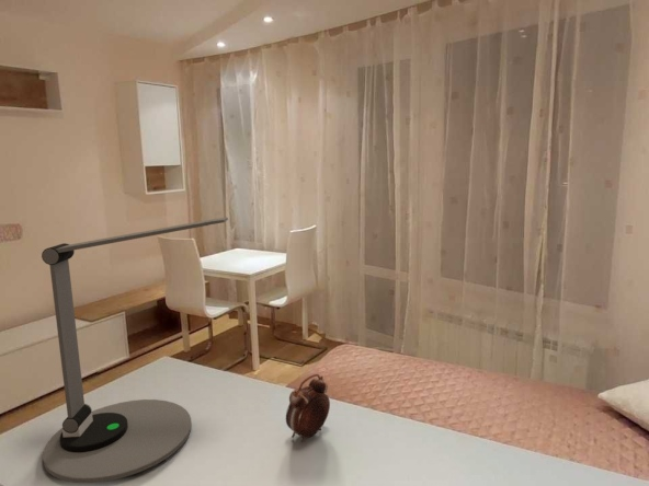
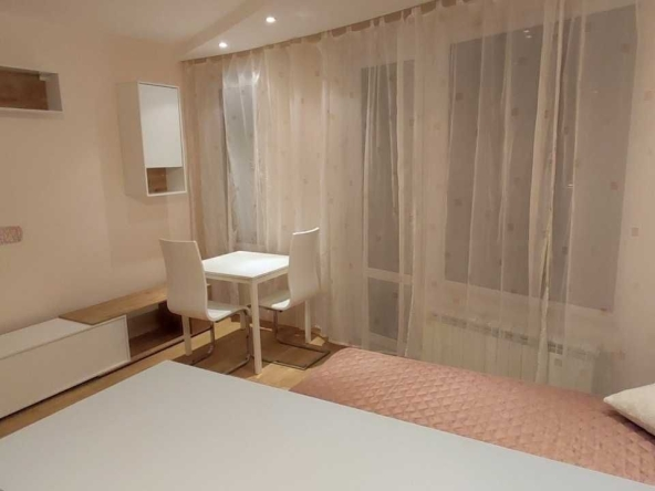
- desk lamp [41,217,229,484]
- alarm clock [285,373,331,443]
